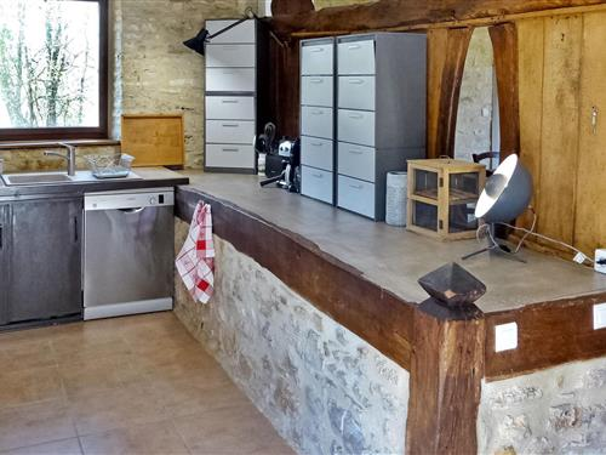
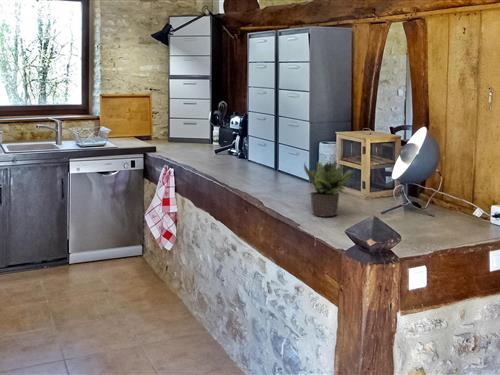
+ potted plant [303,155,355,218]
